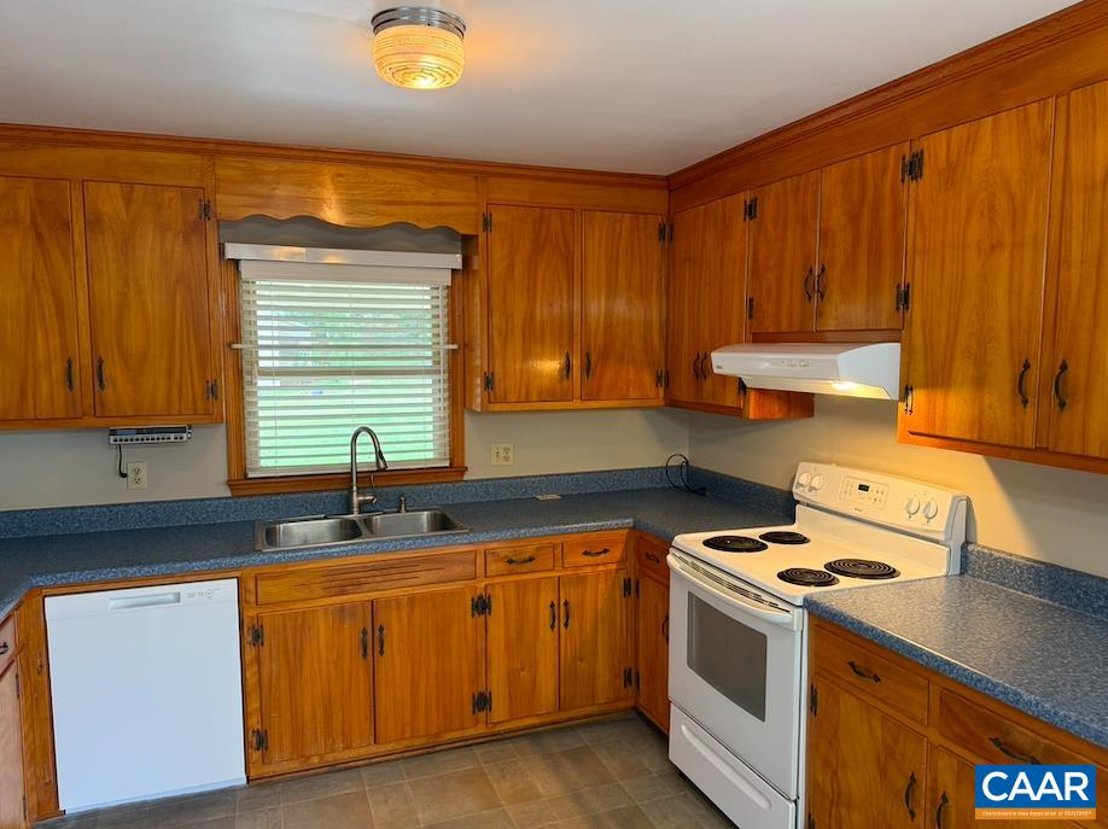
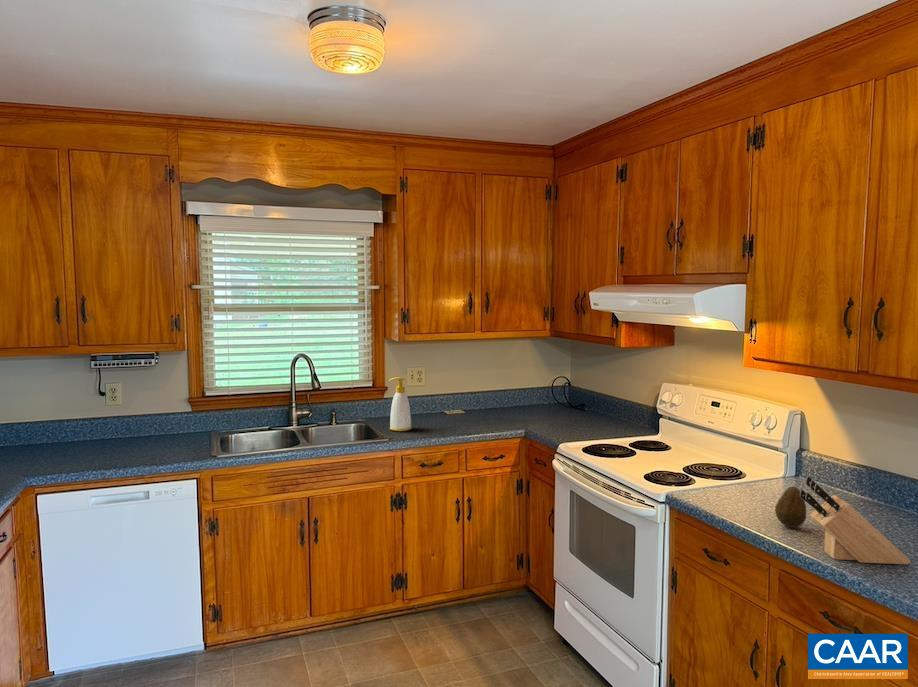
+ soap bottle [388,376,413,432]
+ fruit [774,485,807,529]
+ knife block [800,475,912,565]
